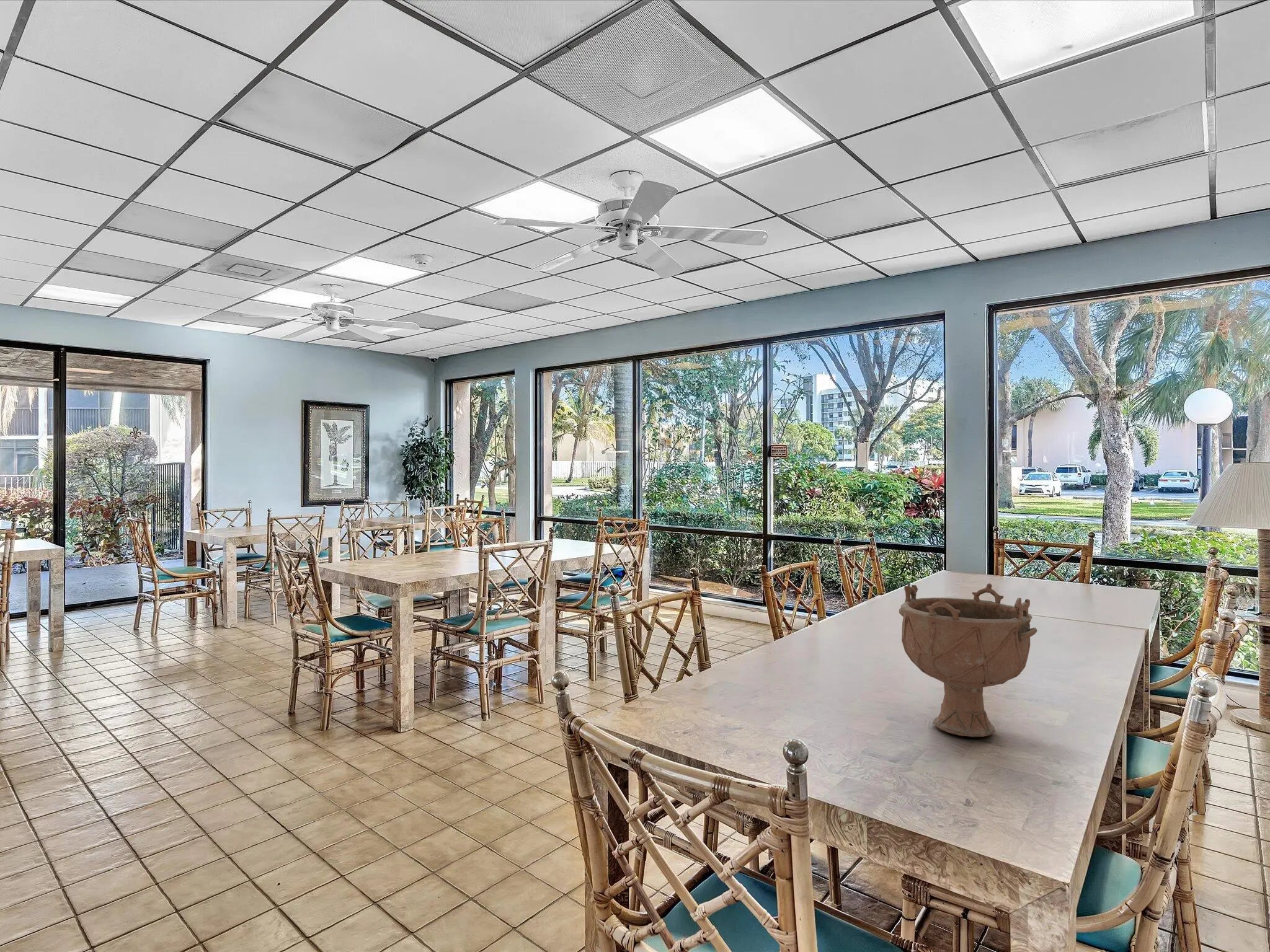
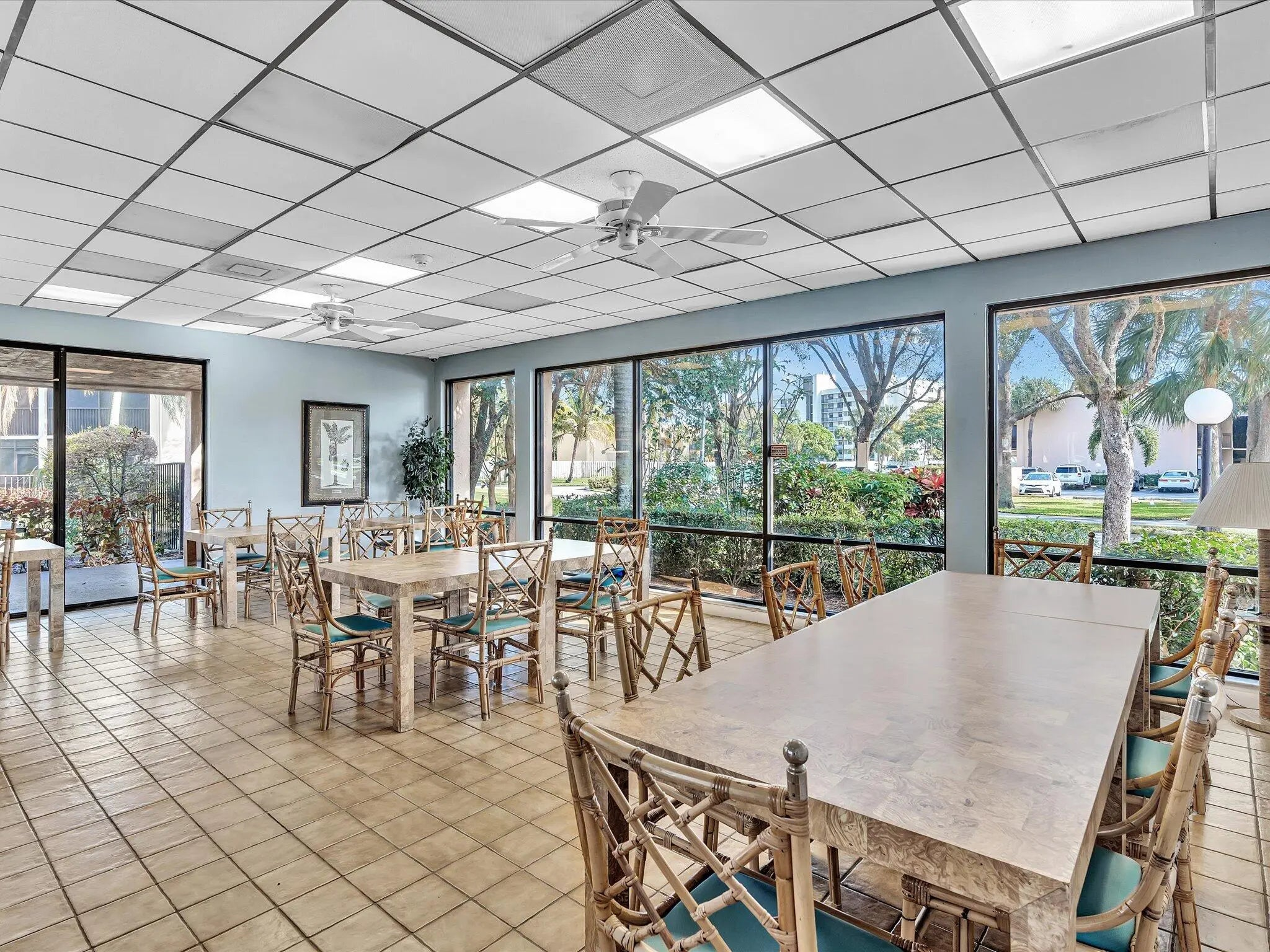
- decorative bowl [899,583,1038,738]
